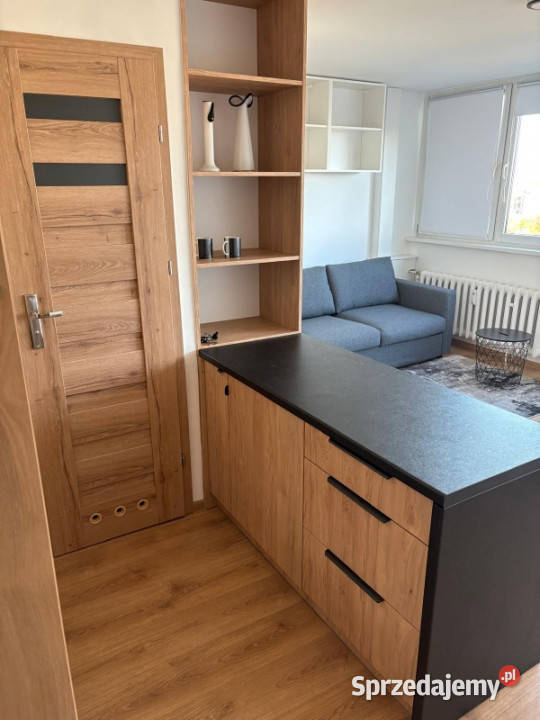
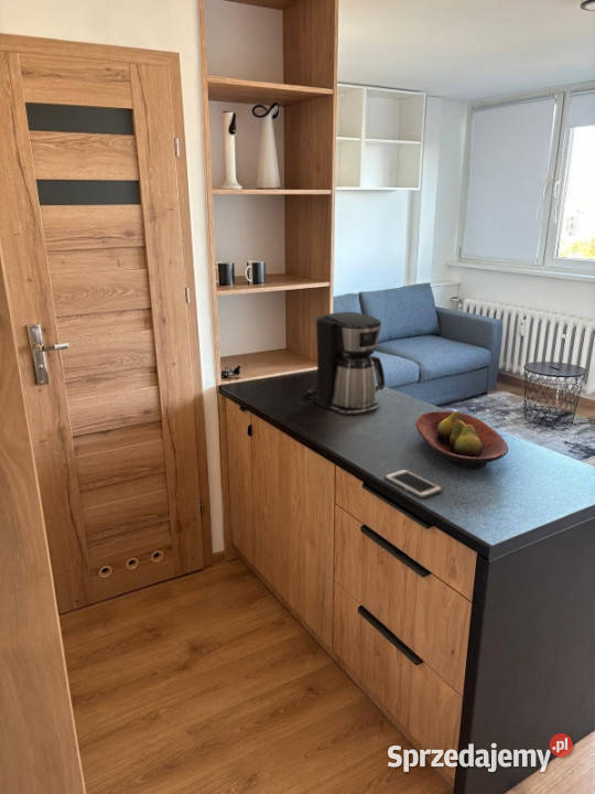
+ fruit bowl [414,410,509,471]
+ cell phone [383,468,443,500]
+ coffee maker [306,311,386,416]
